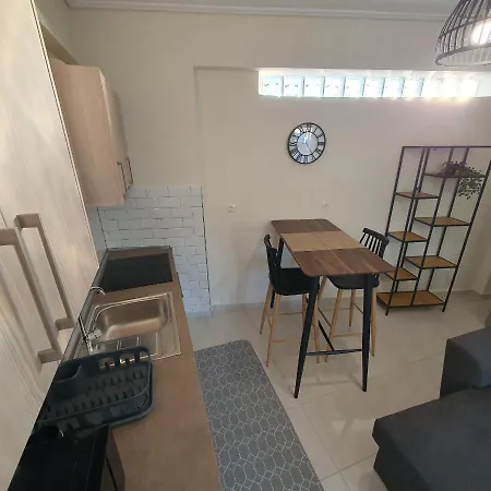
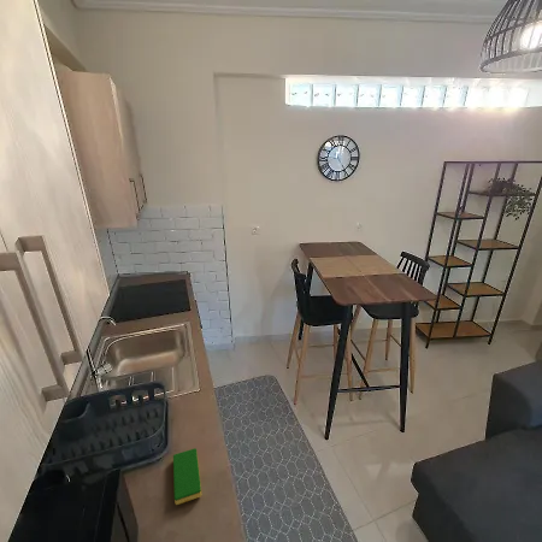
+ dish sponge [172,447,204,506]
